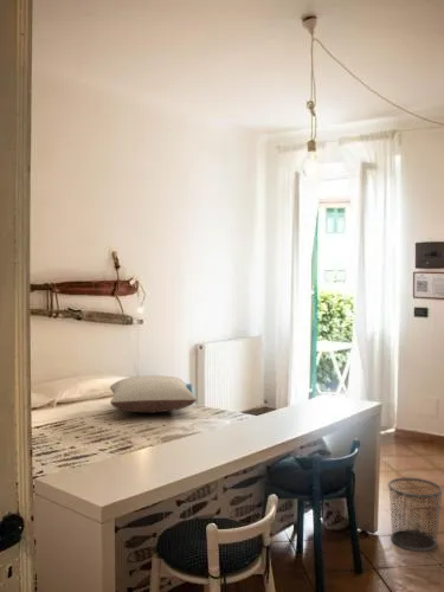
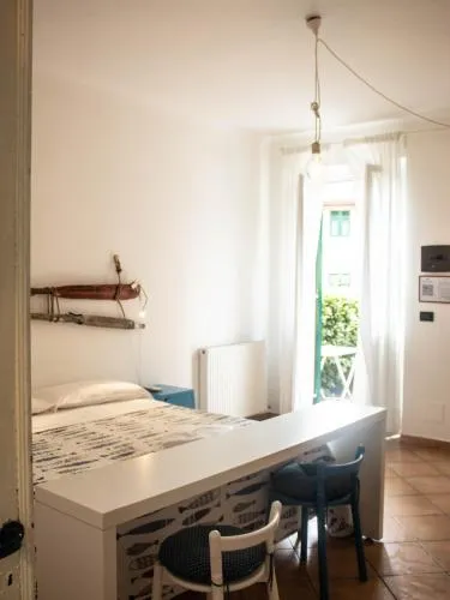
- pillow [109,374,198,414]
- waste bin [387,477,444,552]
